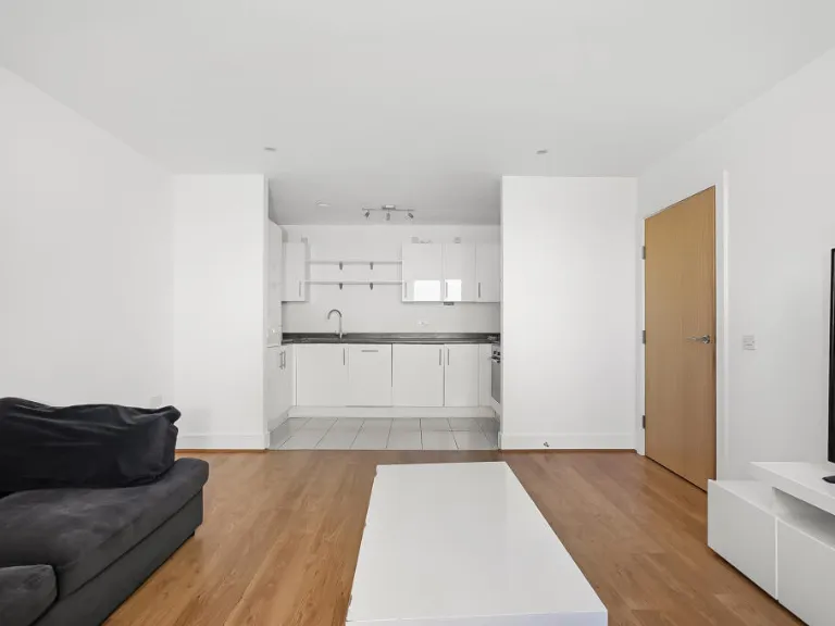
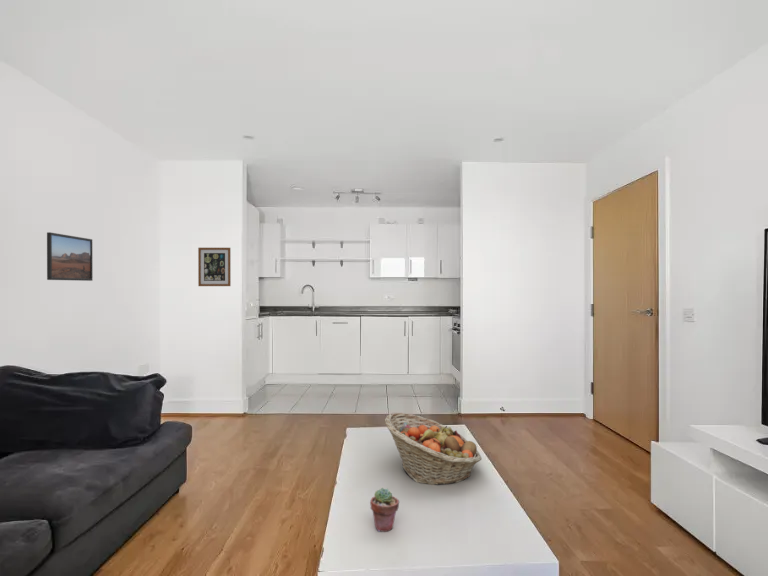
+ wall art [197,247,232,287]
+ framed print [46,231,94,282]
+ fruit basket [383,412,483,486]
+ potted succulent [369,487,400,533]
